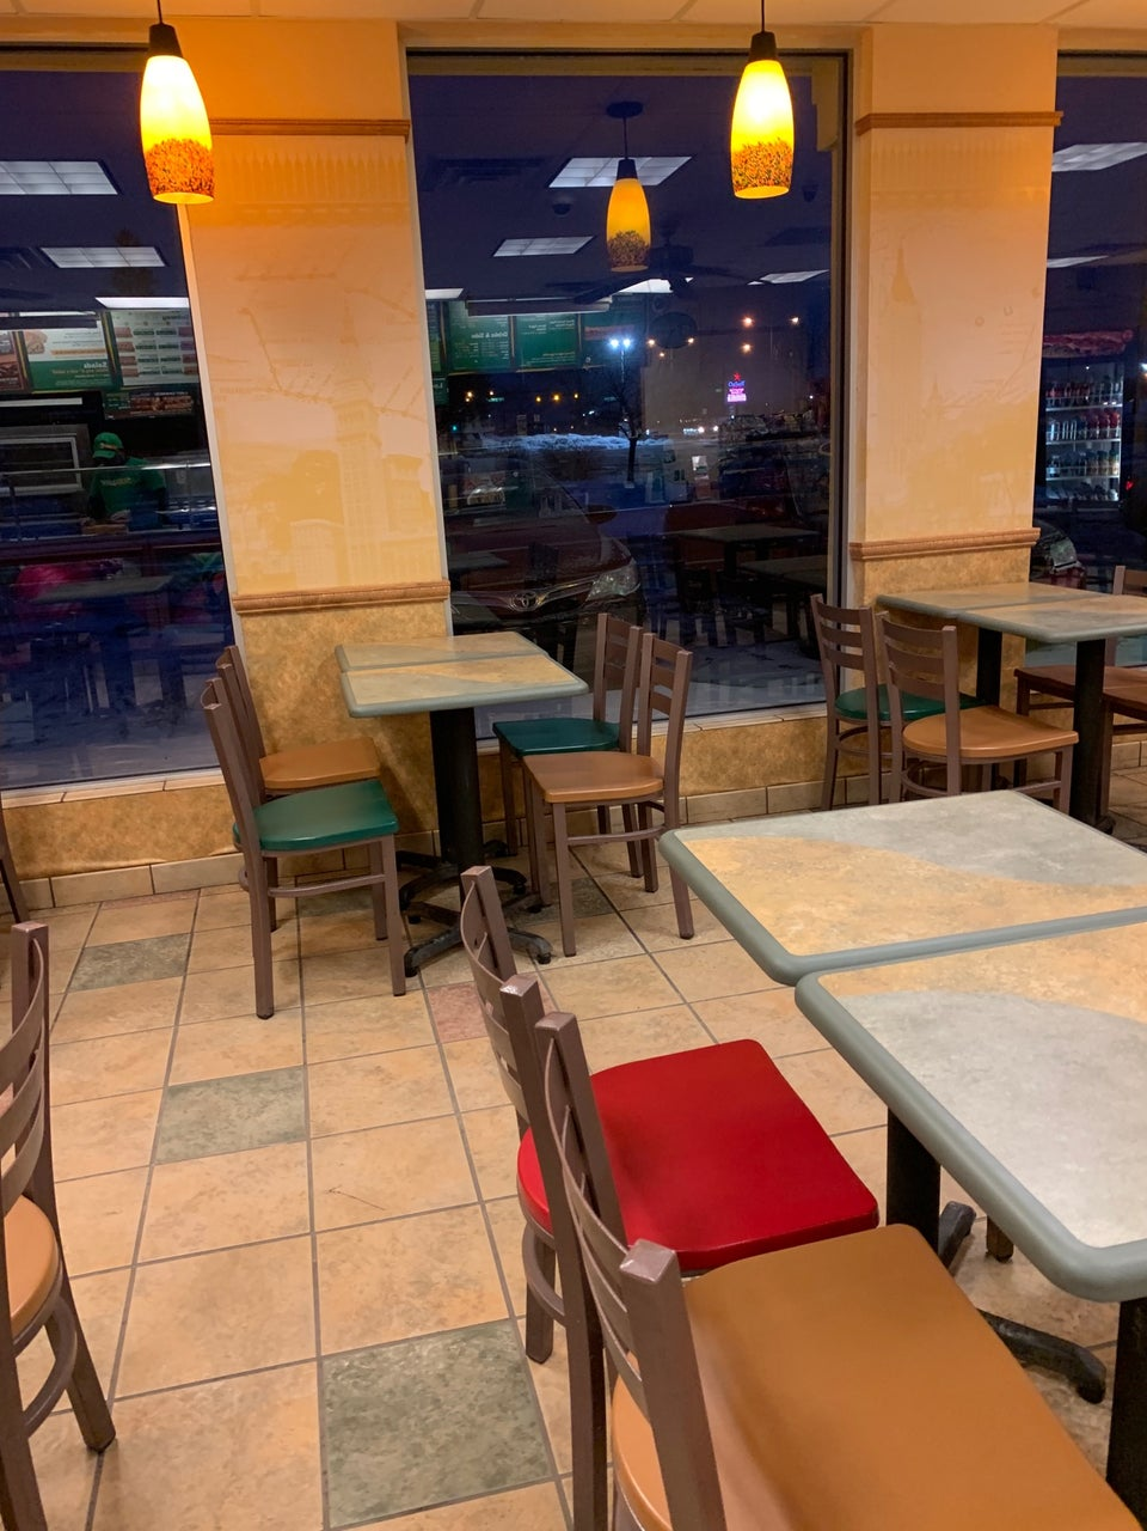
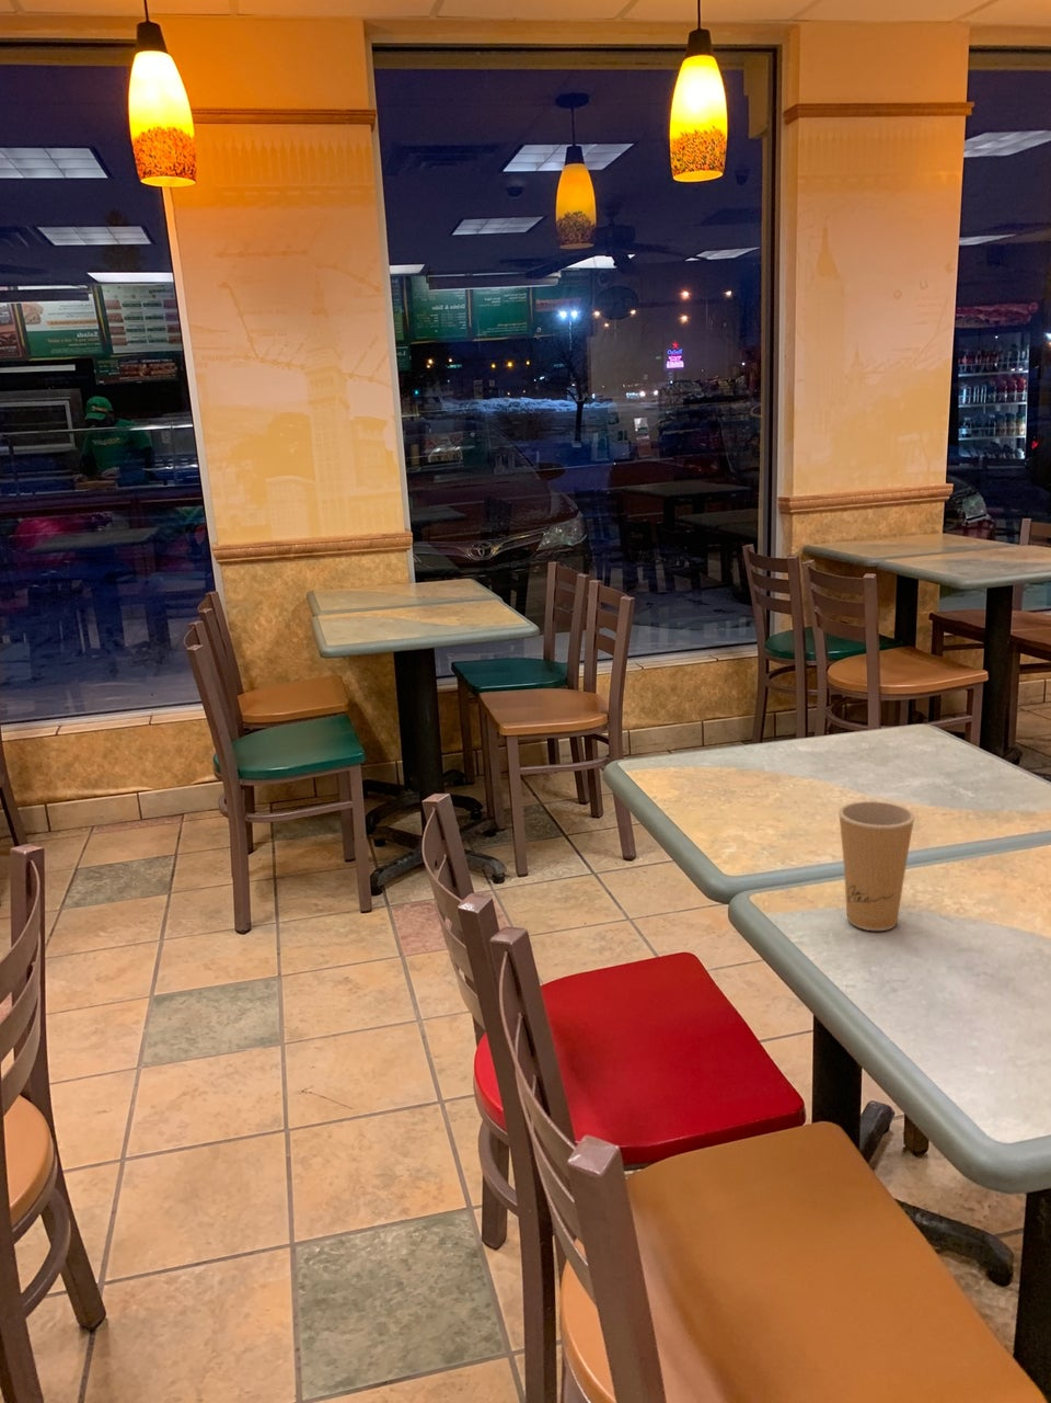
+ paper cup [838,800,916,931]
